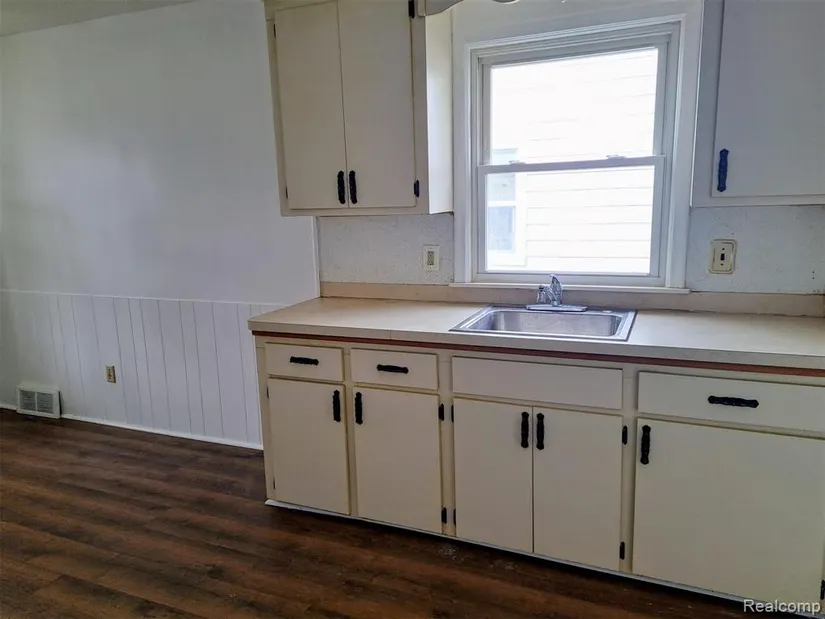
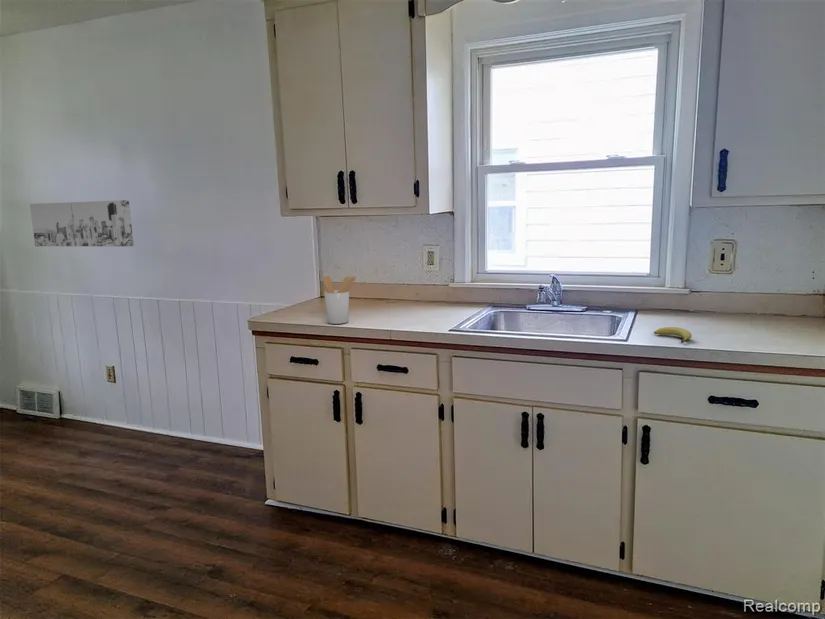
+ fruit [653,326,693,344]
+ wall art [29,199,135,247]
+ utensil holder [322,275,357,325]
